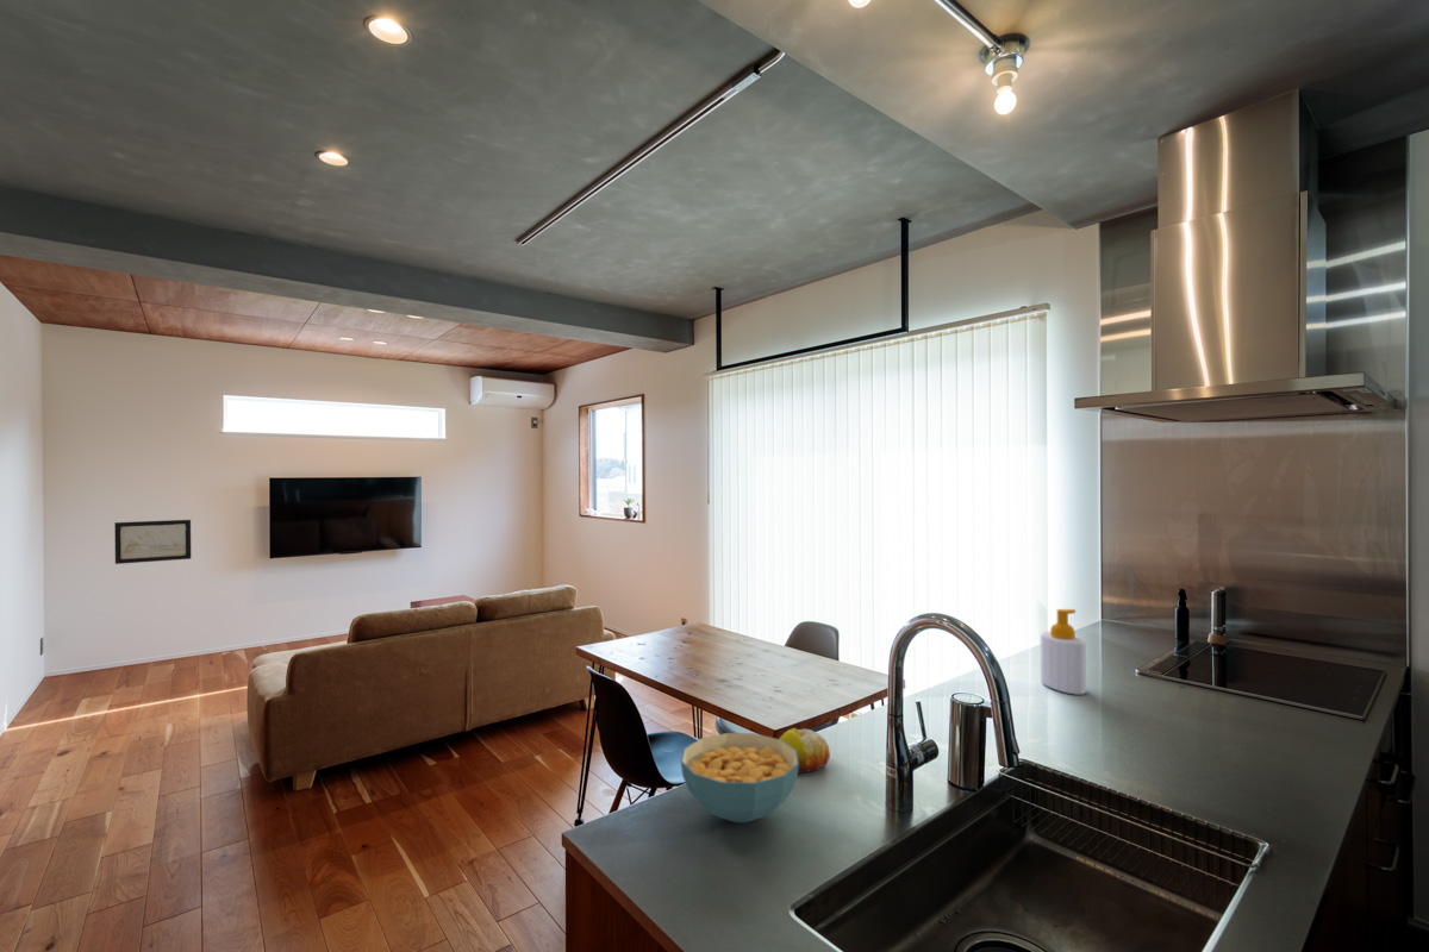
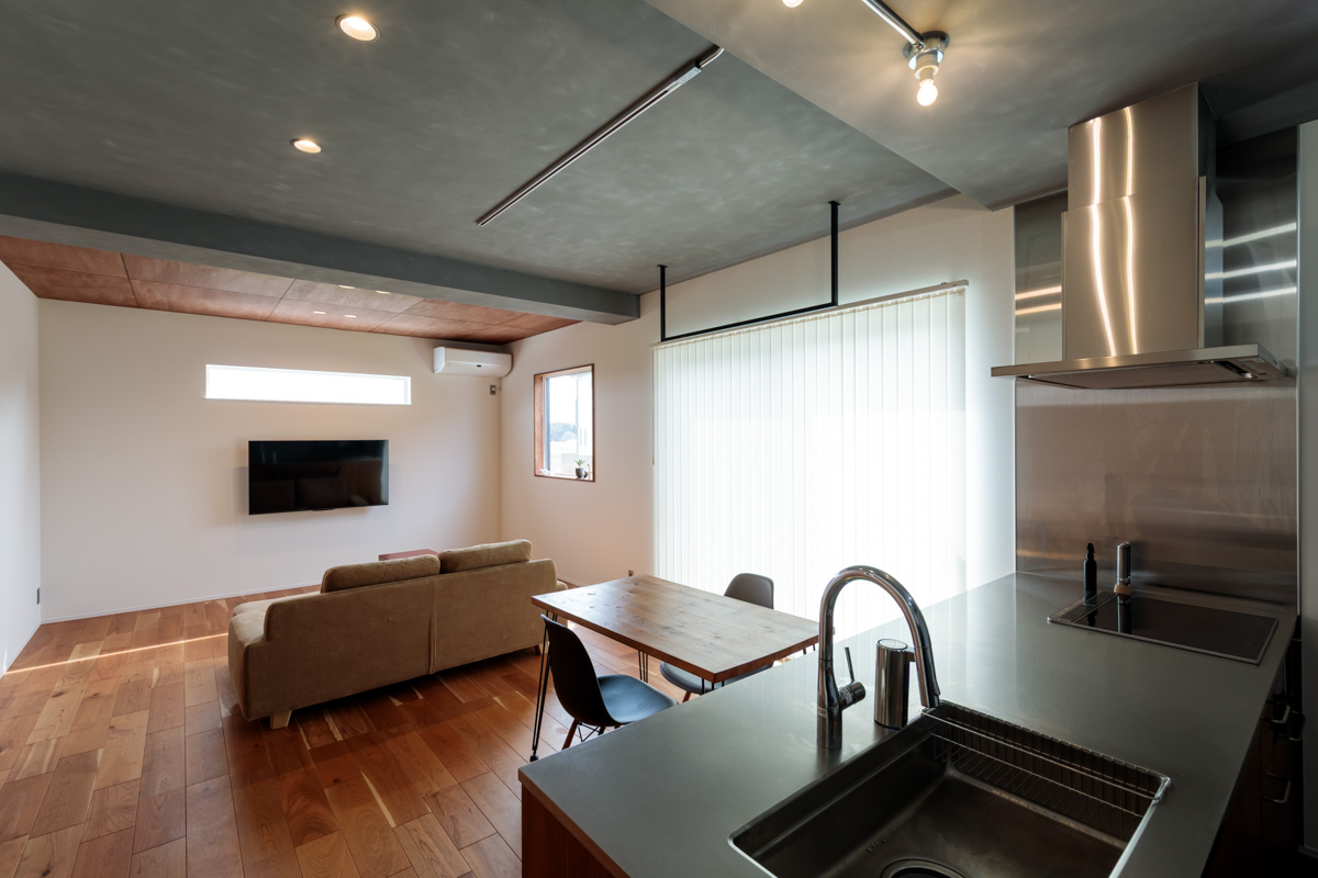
- fruit [779,727,831,775]
- soap bottle [1040,608,1087,696]
- cereal bowl [680,732,799,823]
- wall art [113,519,192,565]
